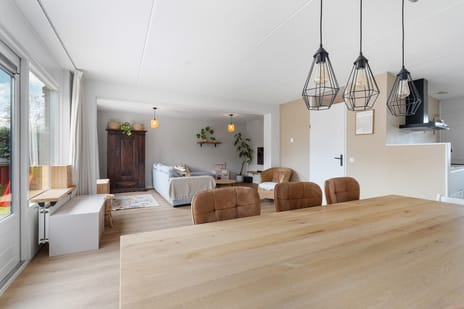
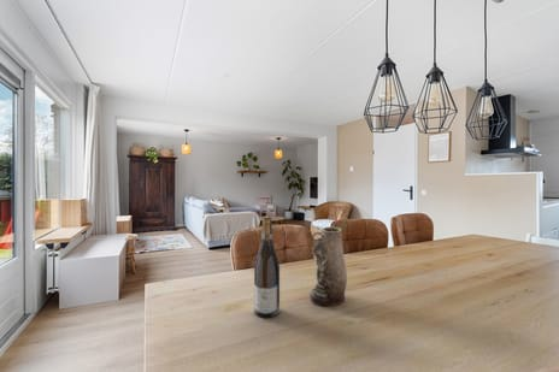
+ wine bottle [253,215,281,319]
+ vase [308,226,348,307]
